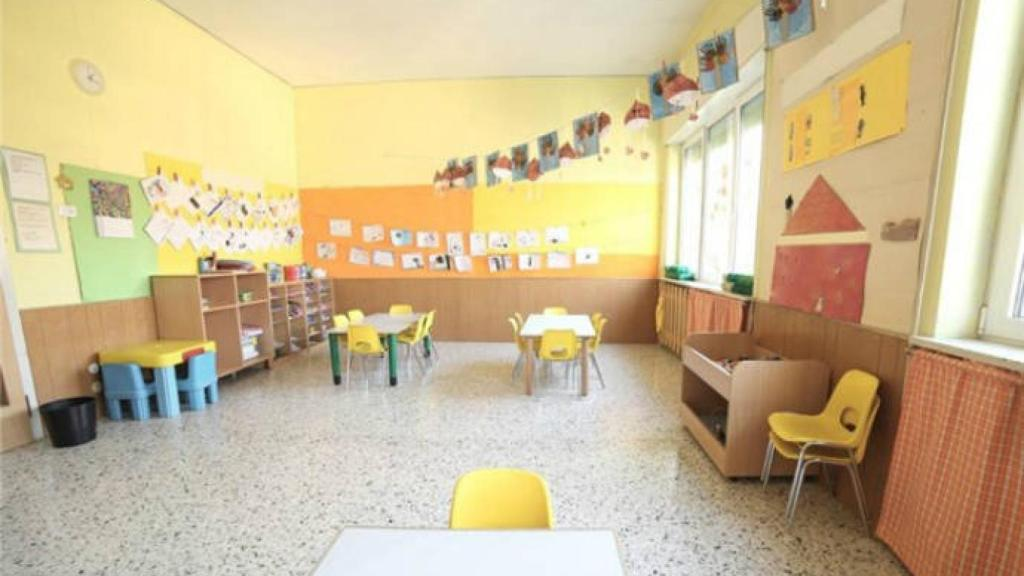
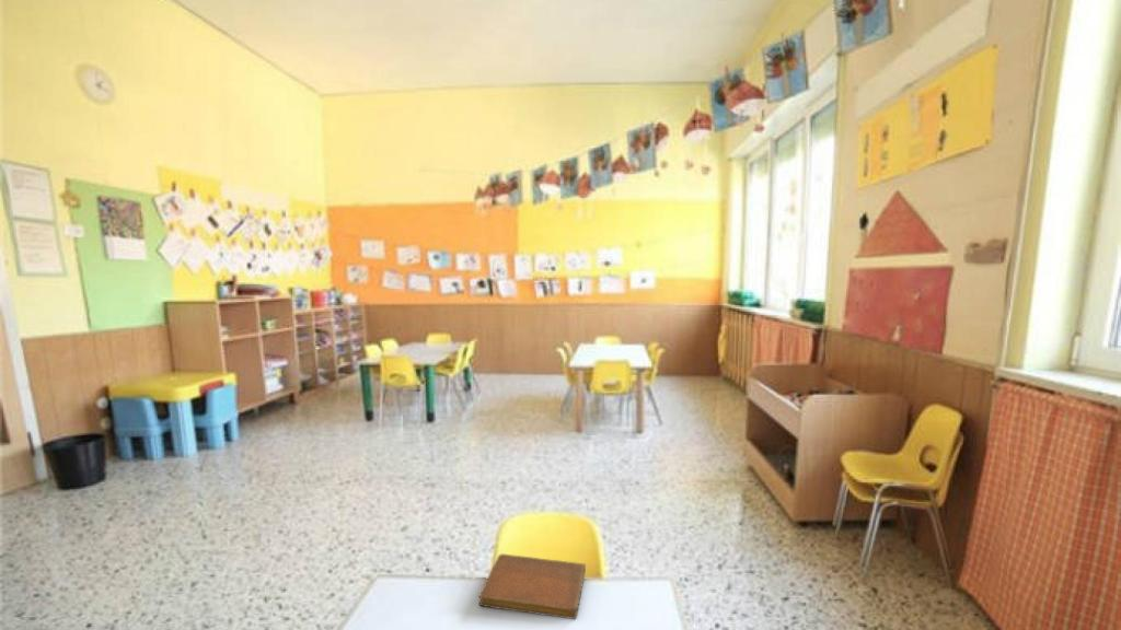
+ notebook [478,552,587,620]
